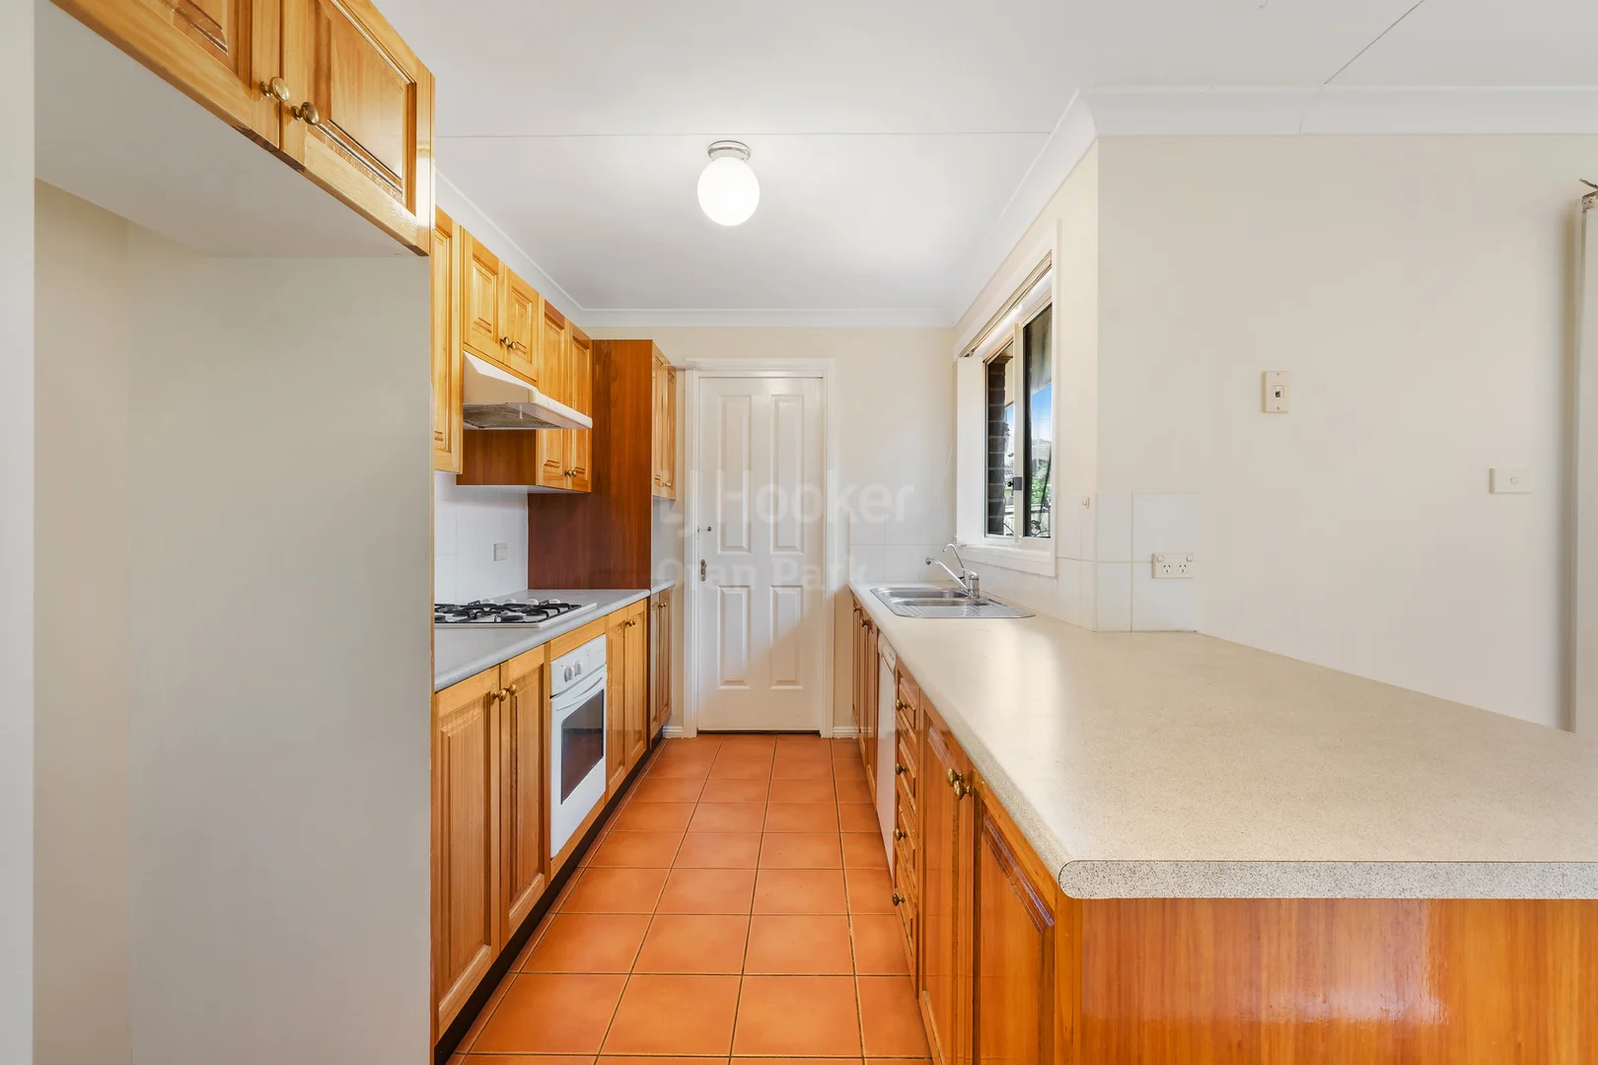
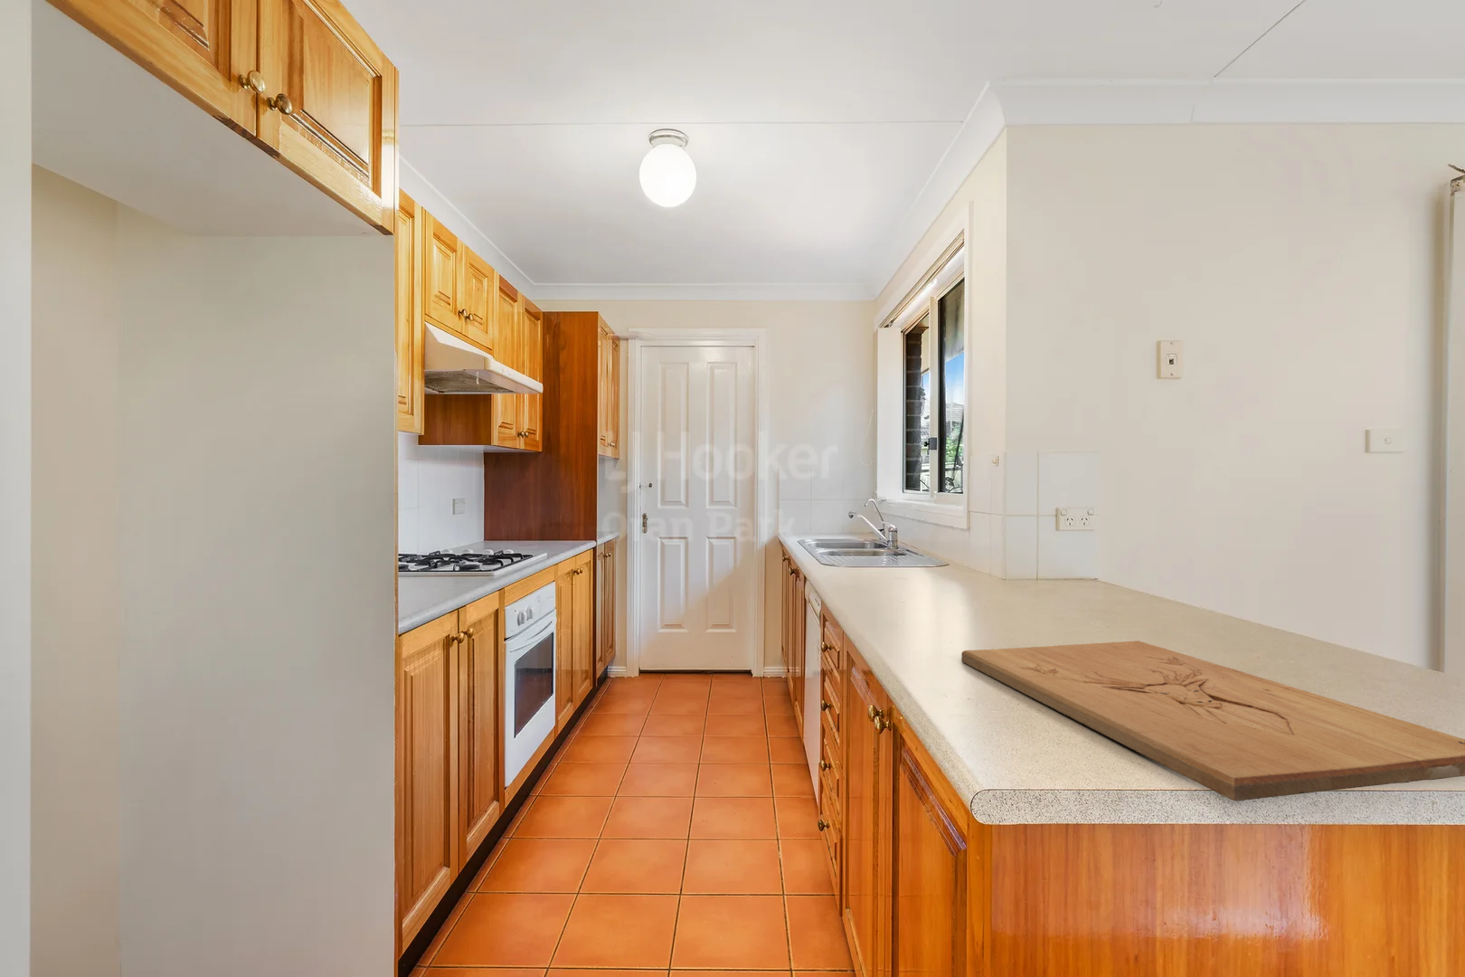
+ cutting board [960,640,1465,803]
